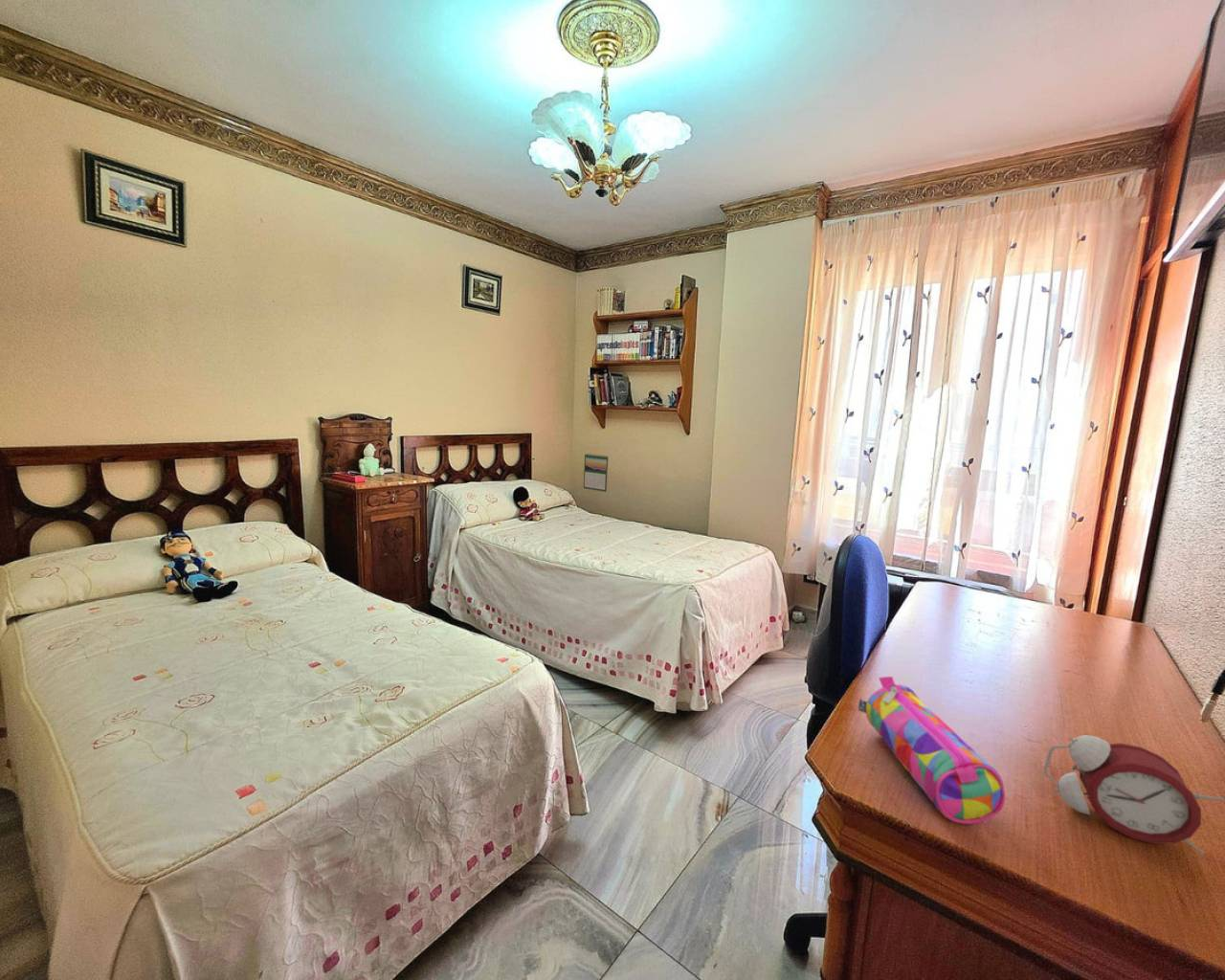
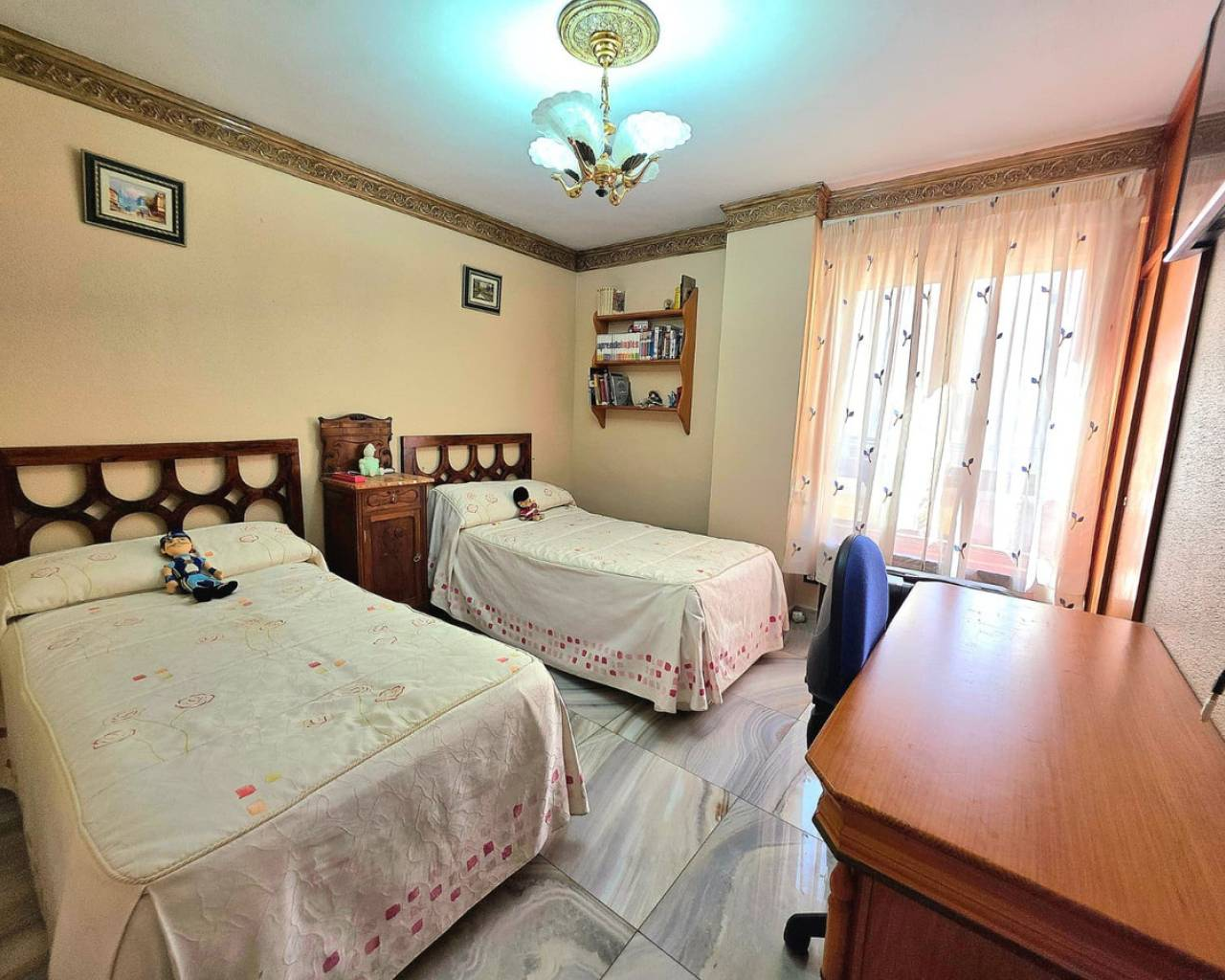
- calendar [583,453,610,493]
- alarm clock [1043,734,1225,856]
- pencil case [857,676,1006,825]
